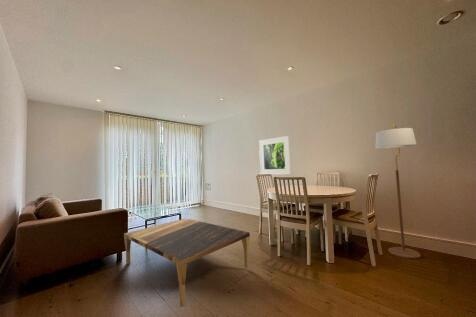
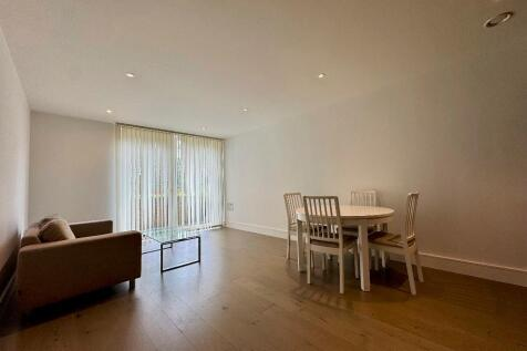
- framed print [258,135,292,176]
- coffee table [123,217,251,308]
- floor lamp [374,124,422,259]
